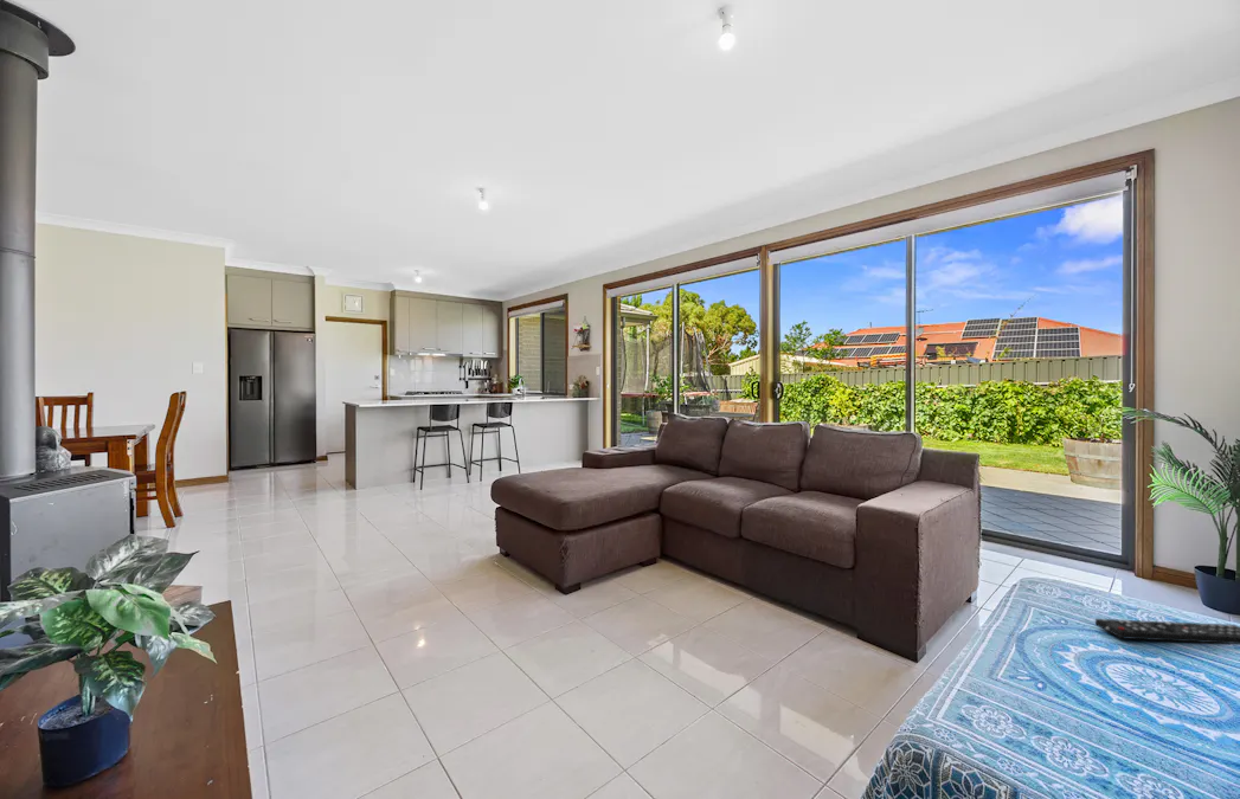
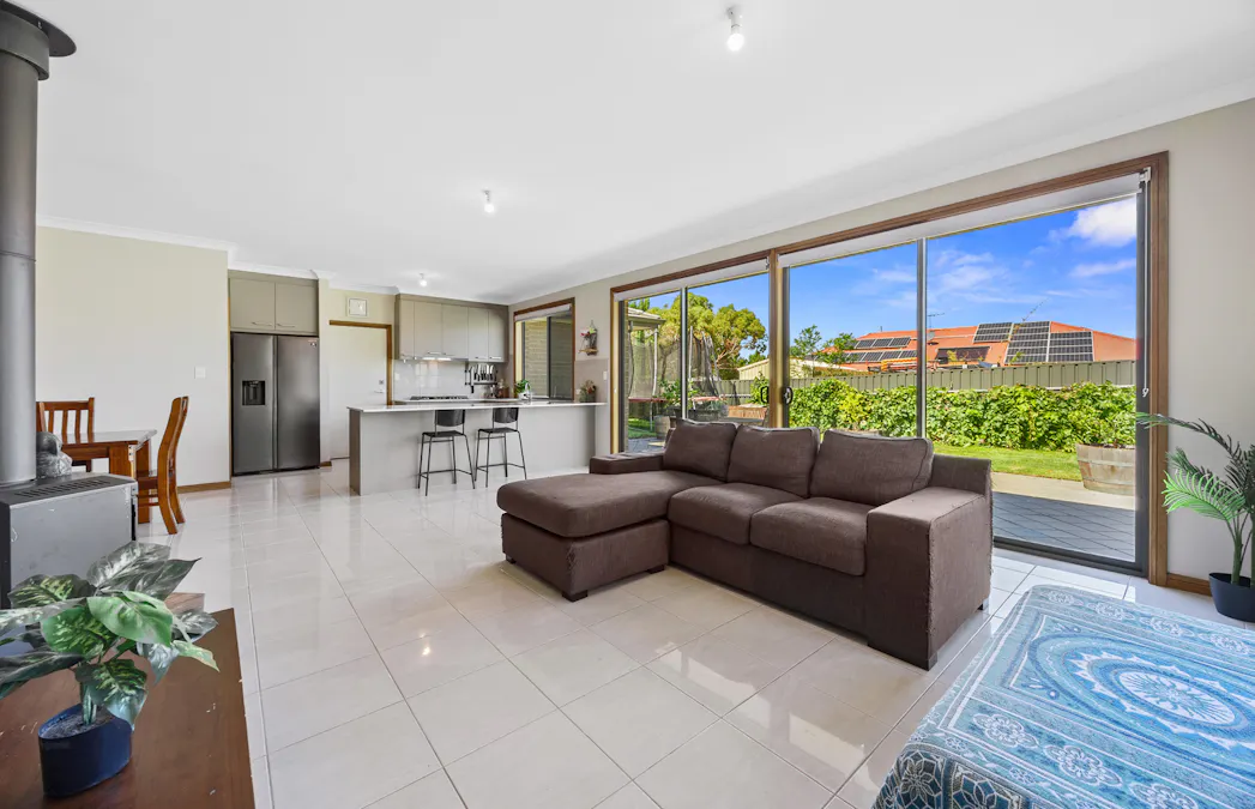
- remote control [1094,618,1240,645]
